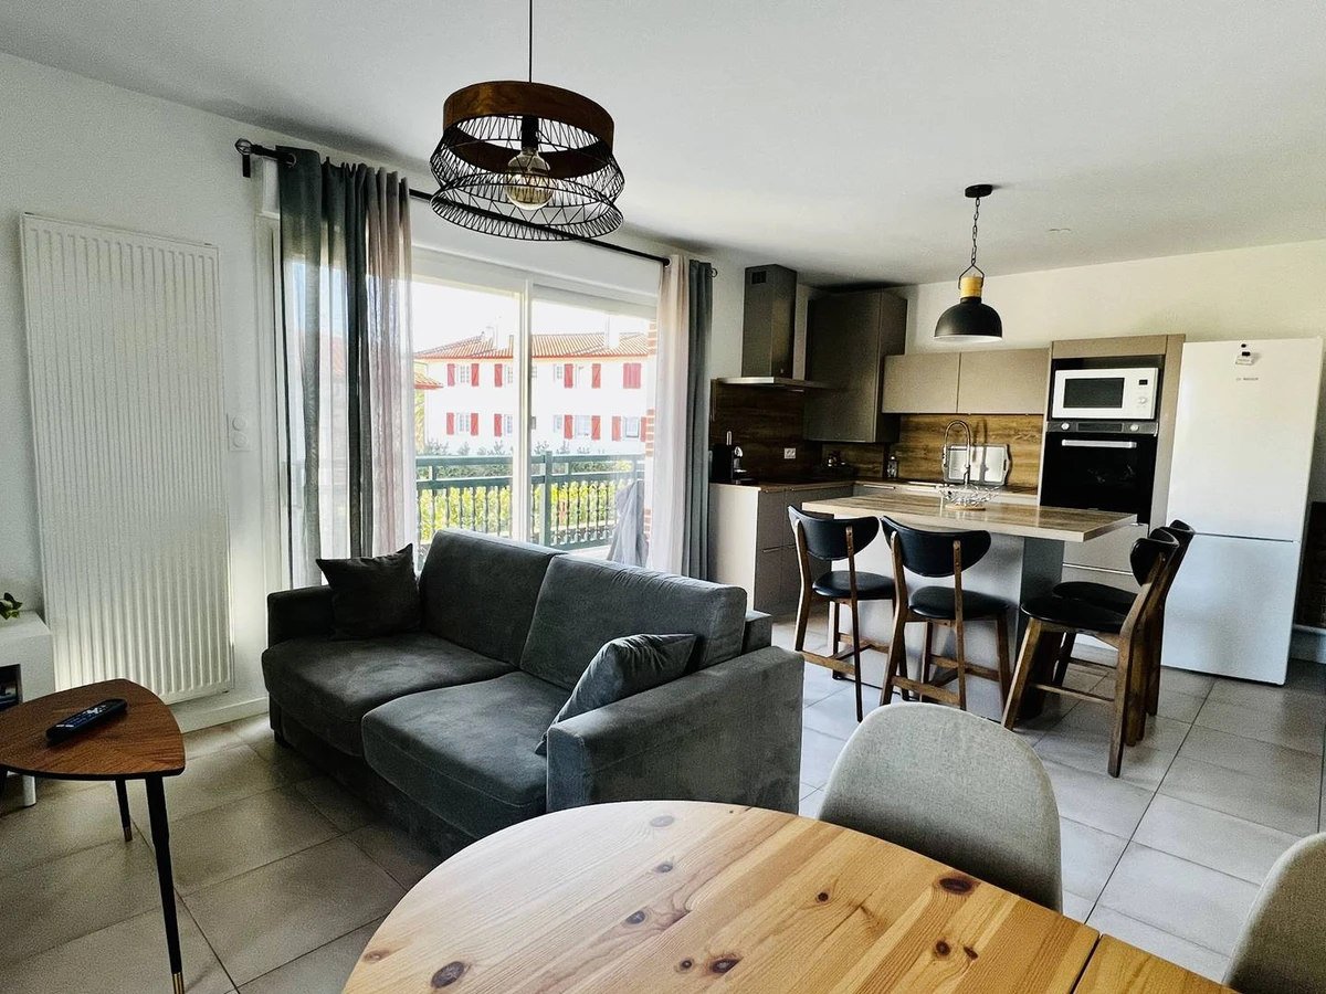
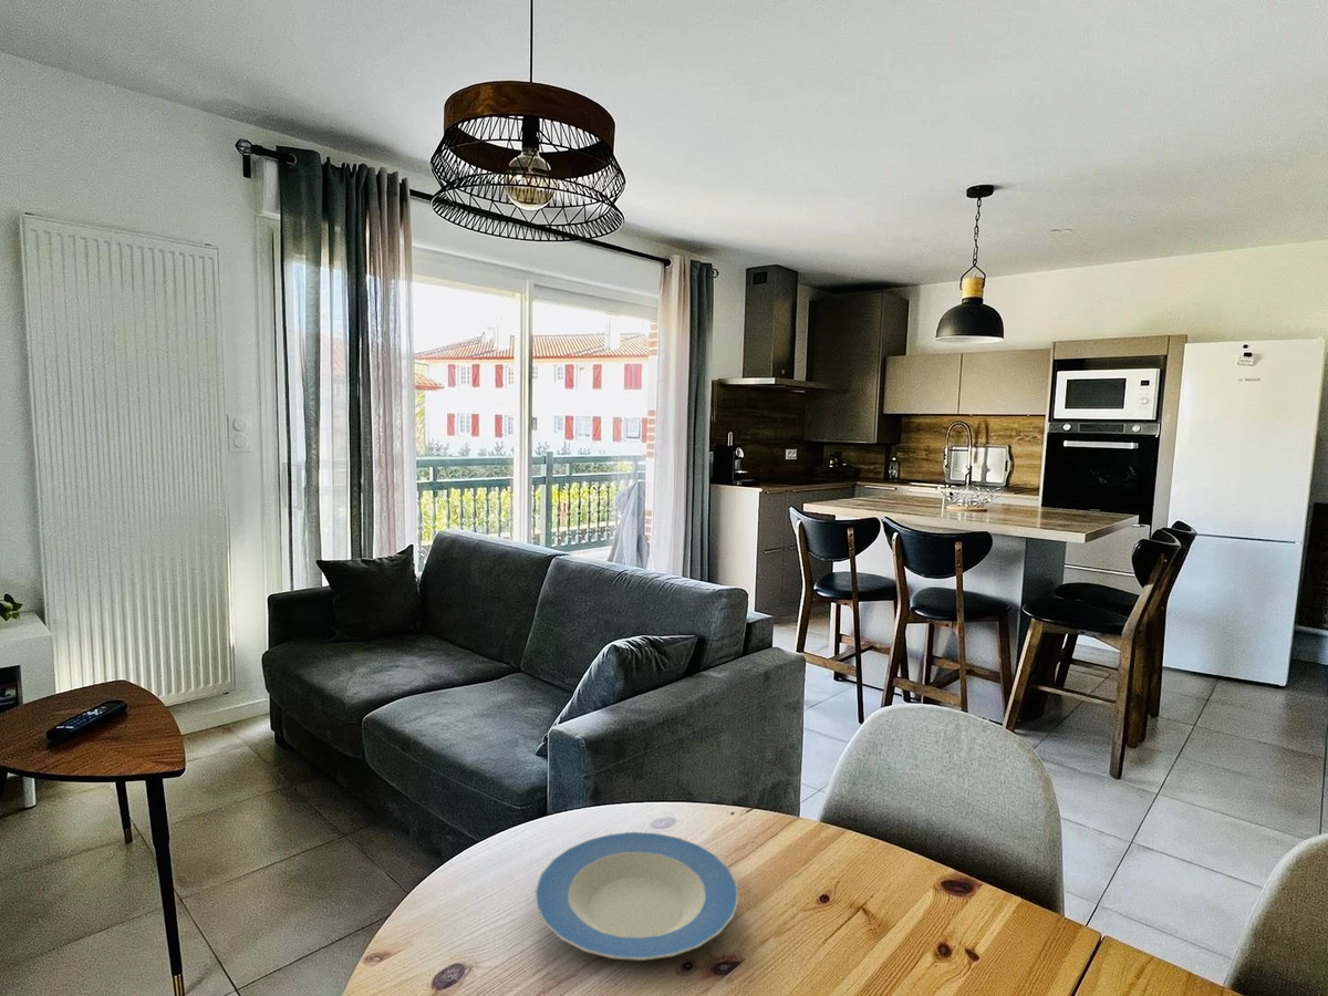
+ plate [535,831,739,962]
